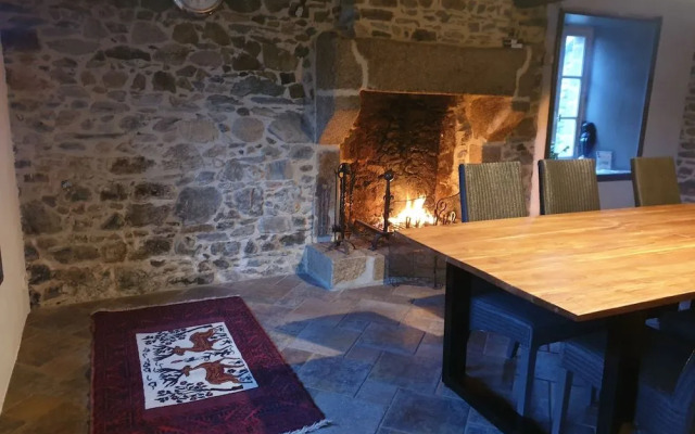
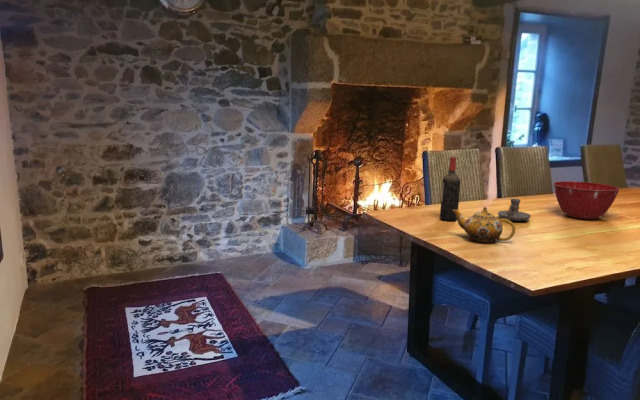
+ mixing bowl [552,180,621,220]
+ candle holder [497,198,532,222]
+ teapot [453,206,516,243]
+ wine bottle [439,155,461,222]
